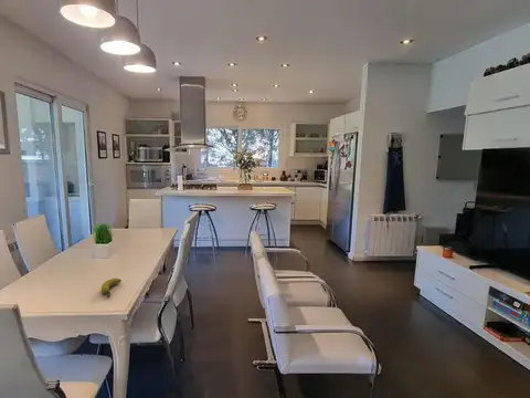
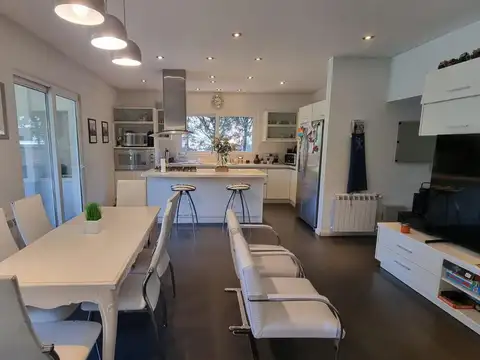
- banana [100,277,123,298]
